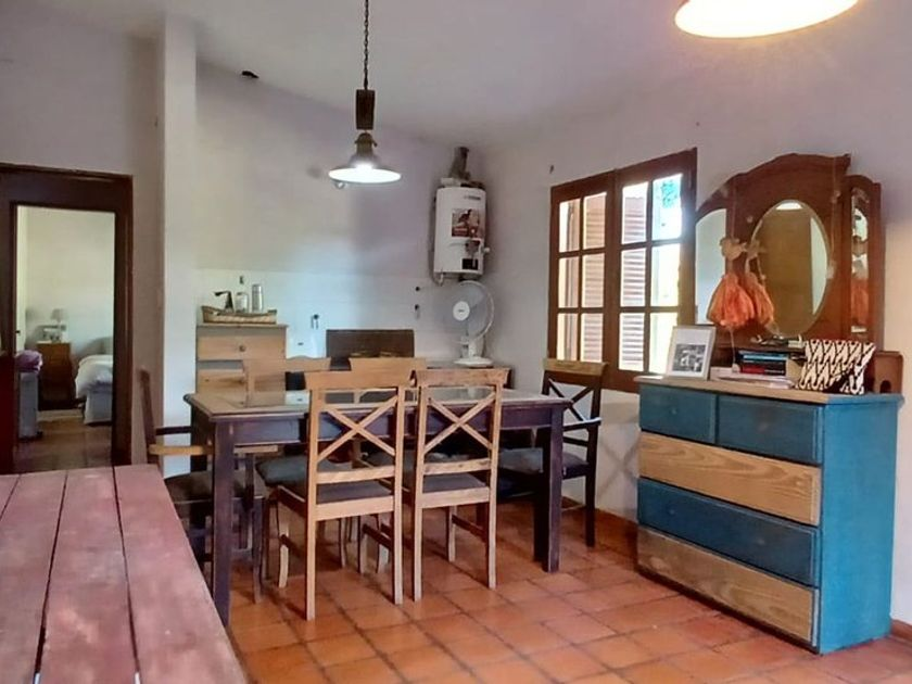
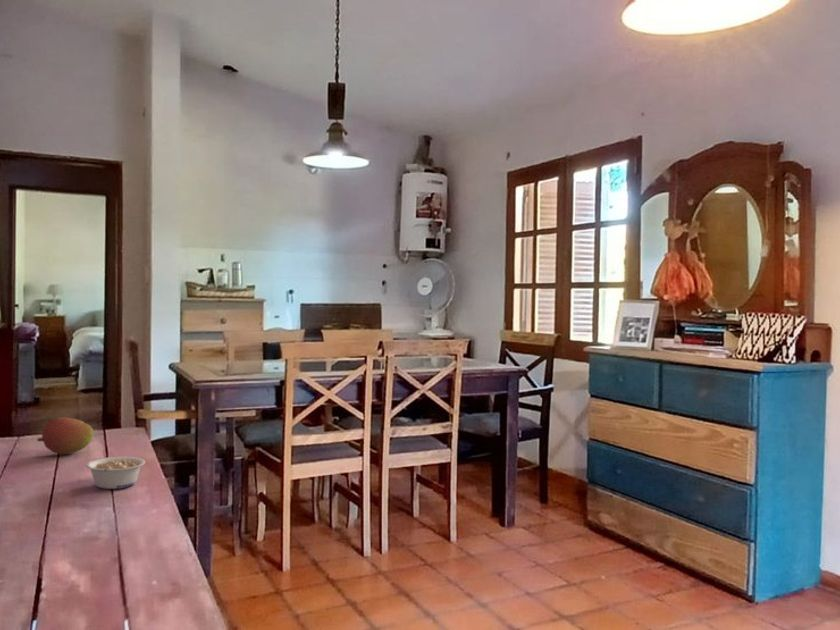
+ legume [85,456,146,490]
+ fruit [36,416,94,455]
